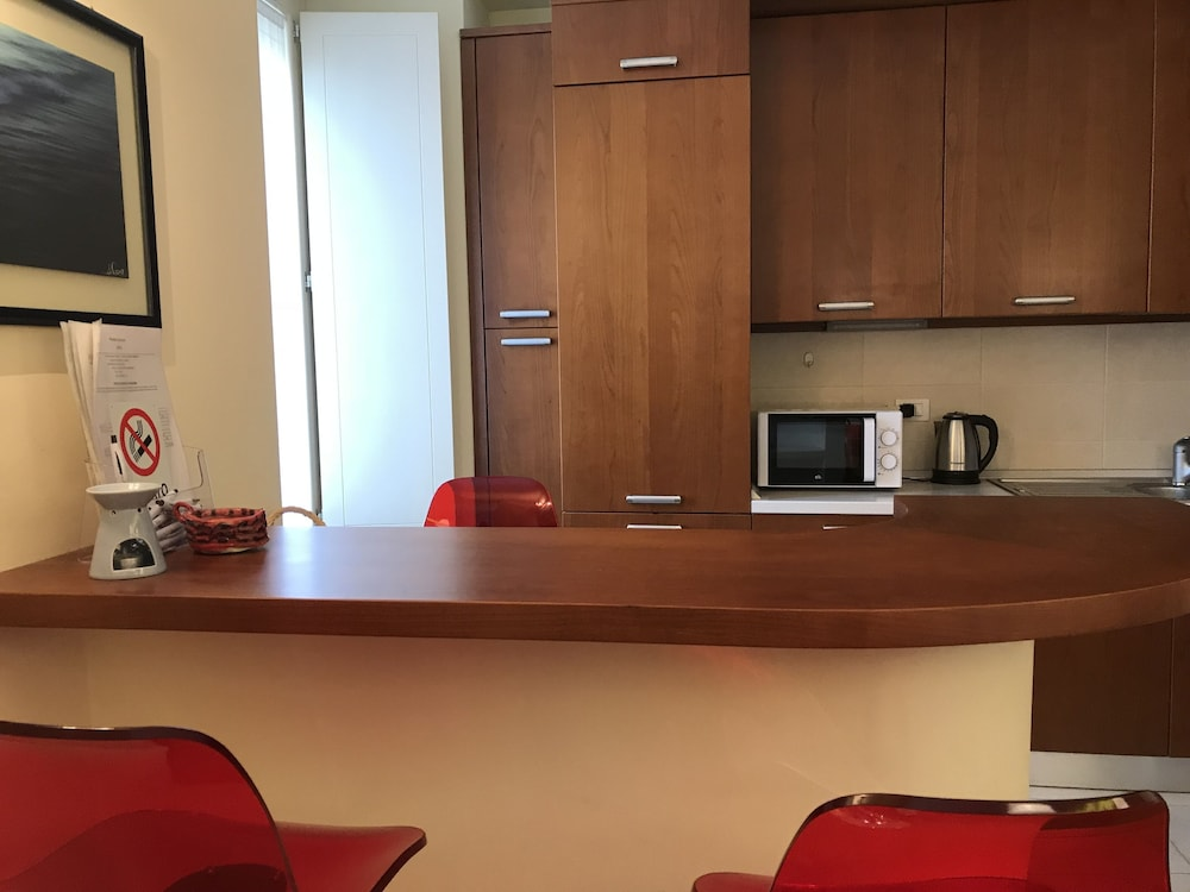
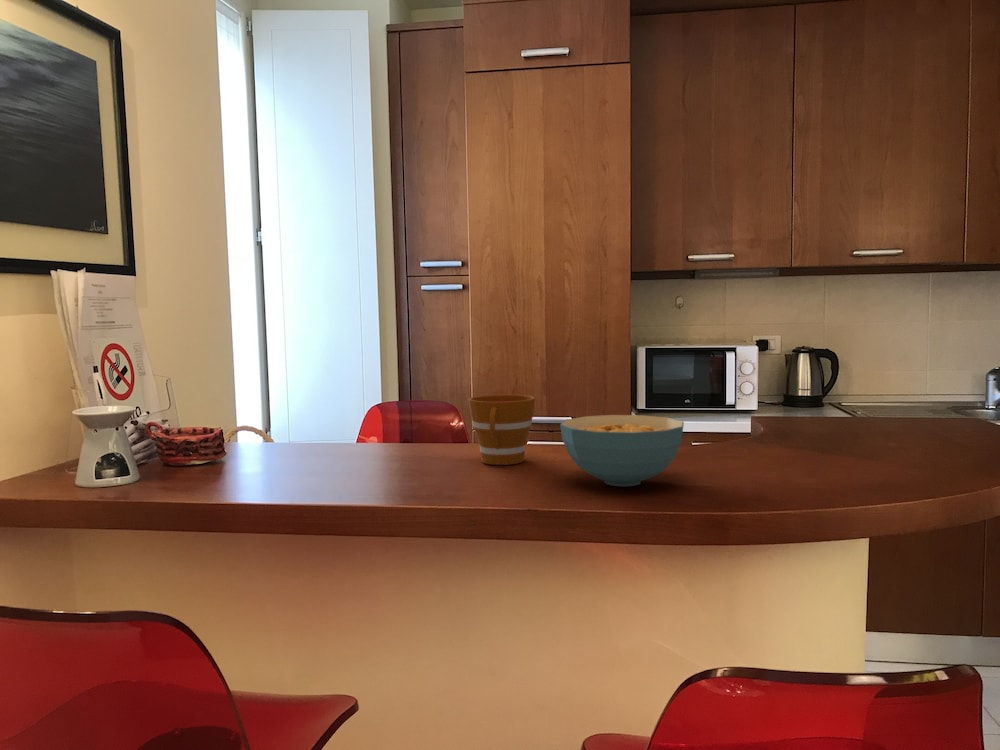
+ cup [467,394,536,466]
+ cereal bowl [559,414,685,487]
